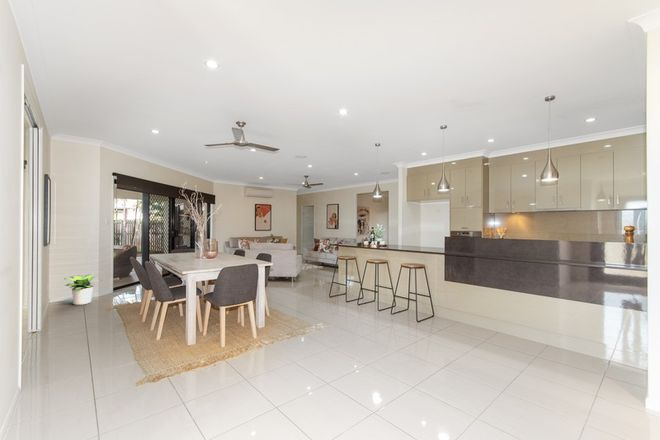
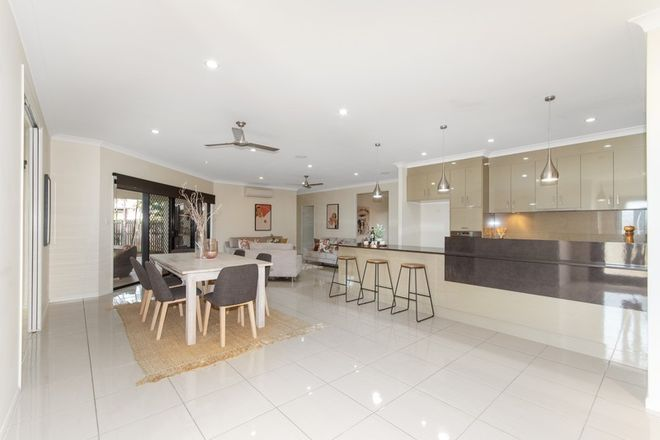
- potted plant [63,274,103,306]
